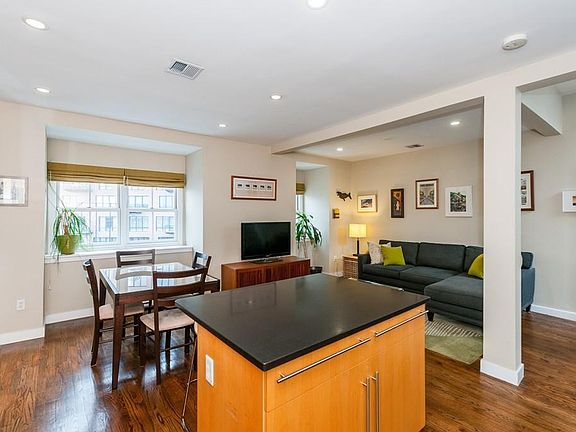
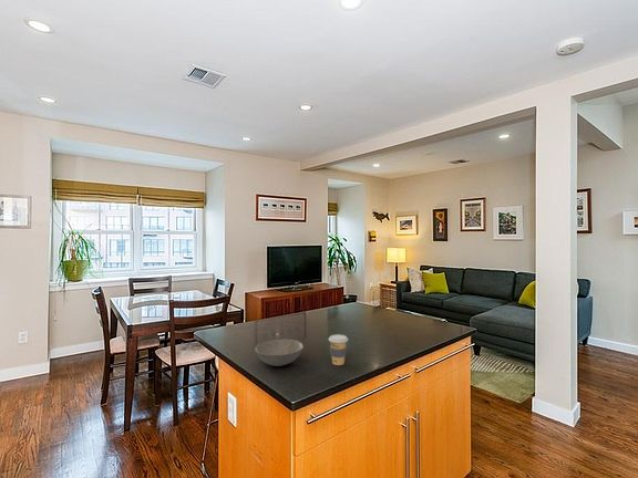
+ soup bowl [255,337,305,367]
+ coffee cup [328,334,349,366]
